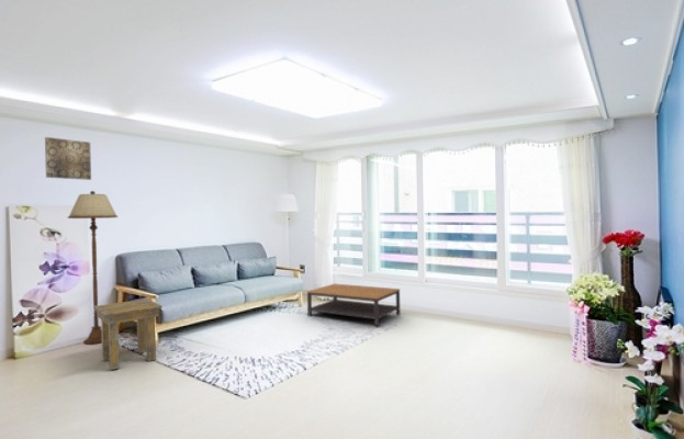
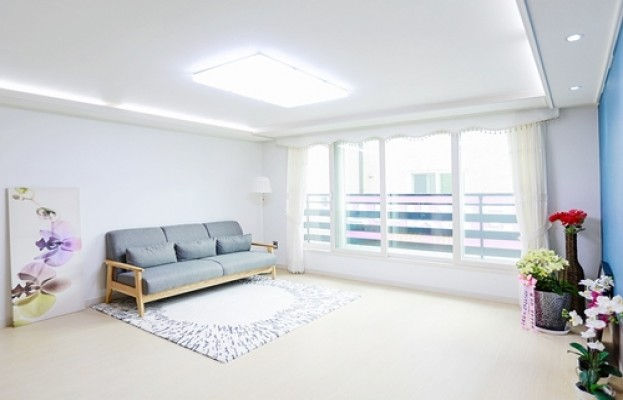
- wall art [44,136,92,181]
- floor lamp [67,190,119,345]
- side table [92,297,162,371]
- coffee table [306,283,402,327]
